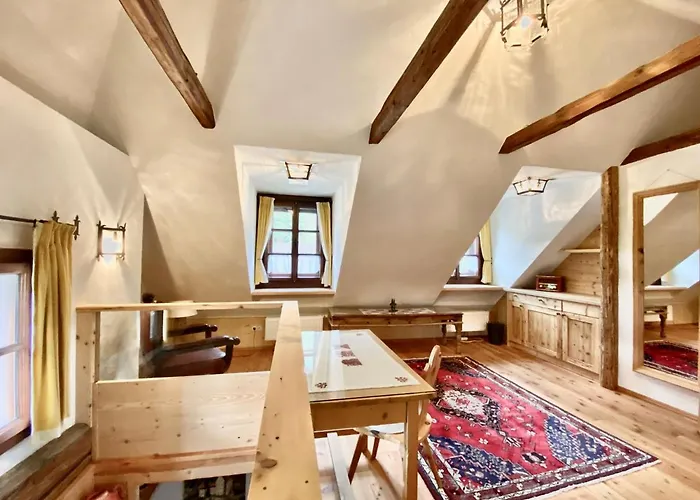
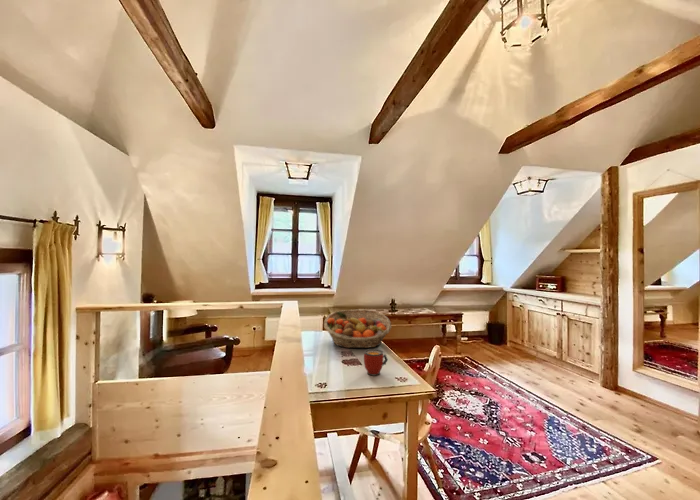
+ mug [363,348,389,377]
+ fruit basket [323,309,393,349]
